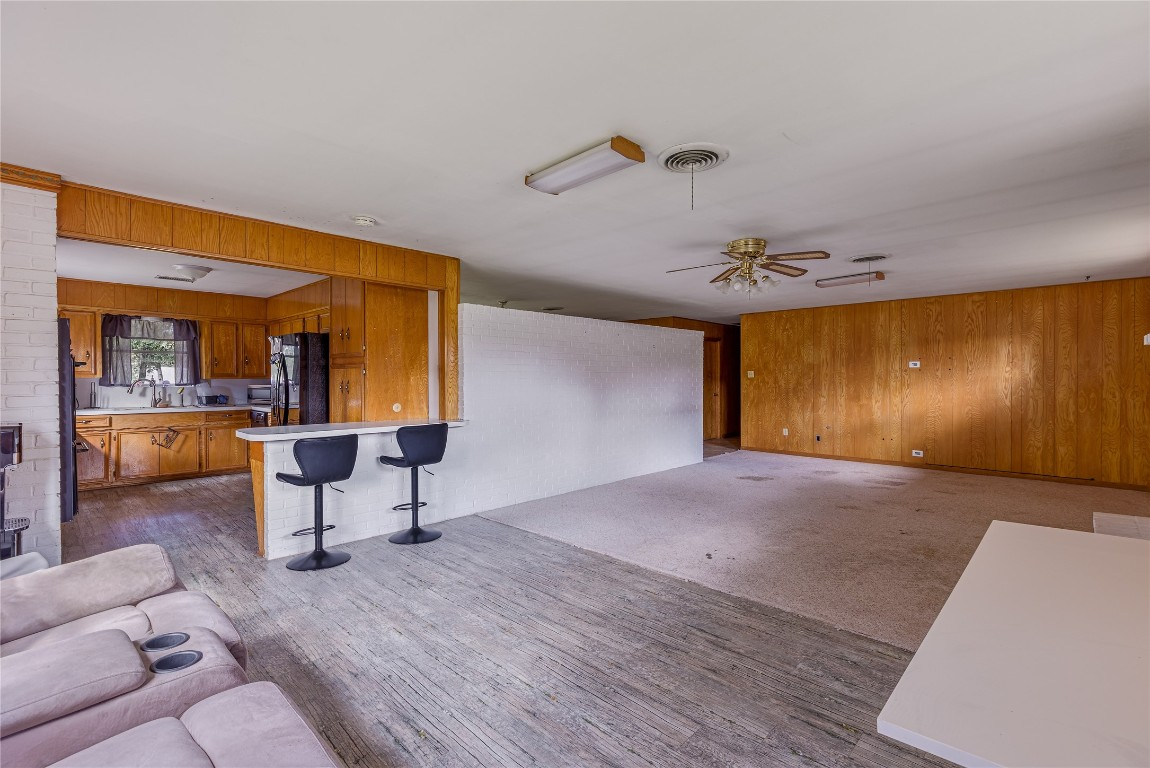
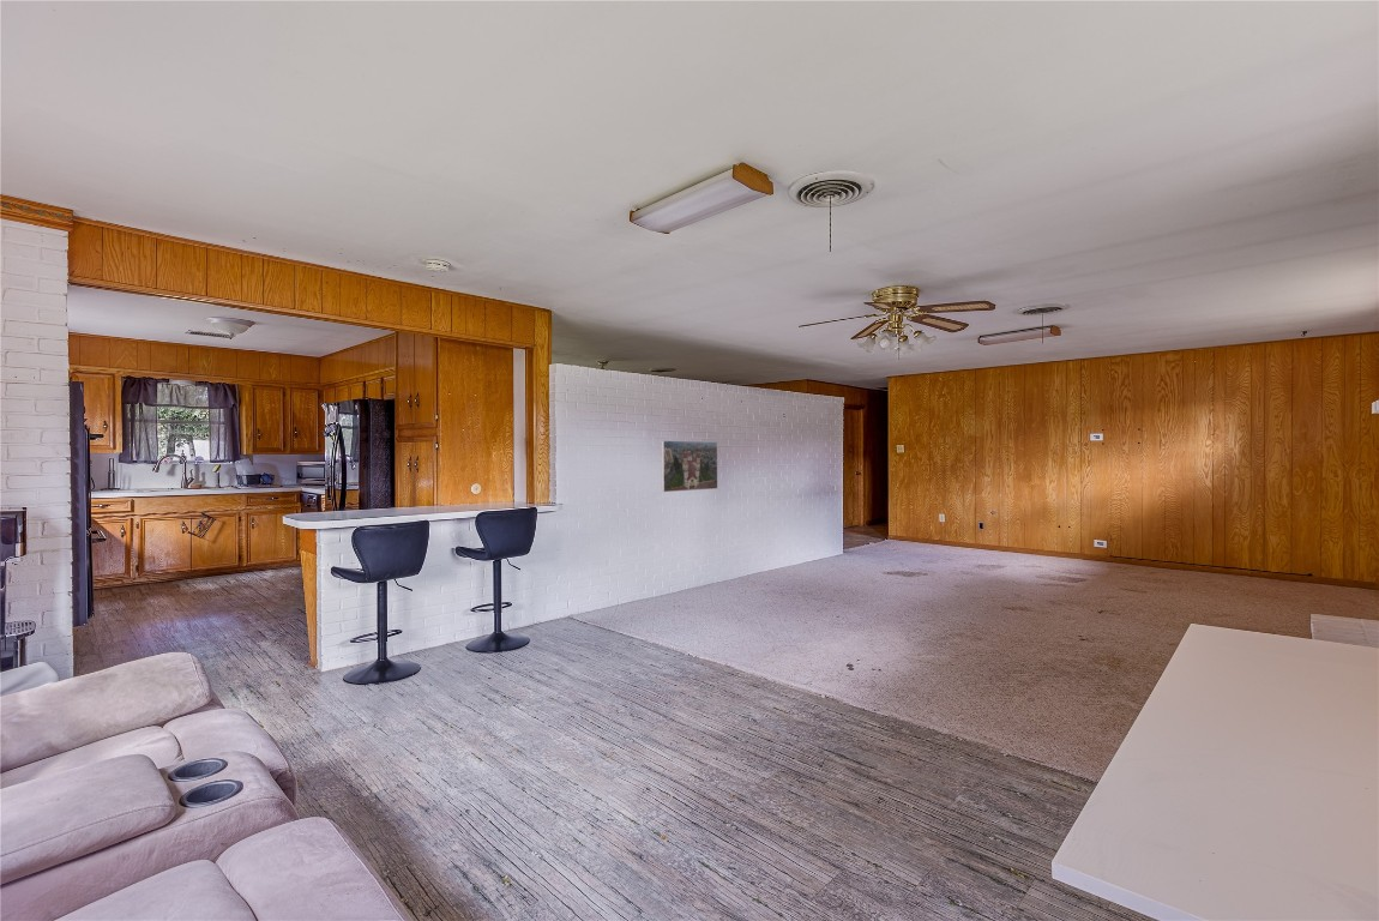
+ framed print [660,439,718,493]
